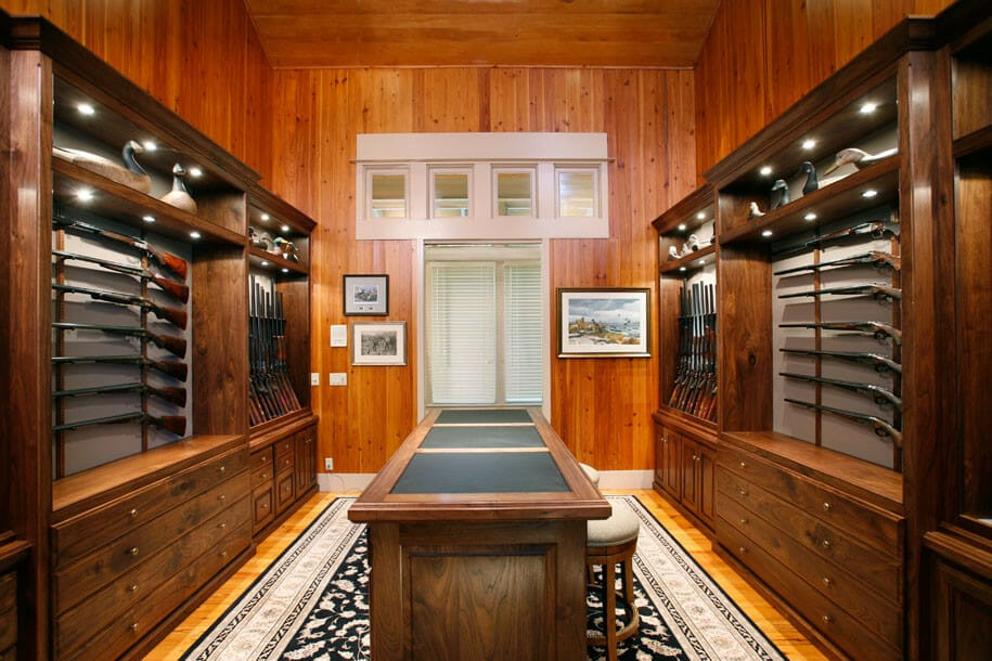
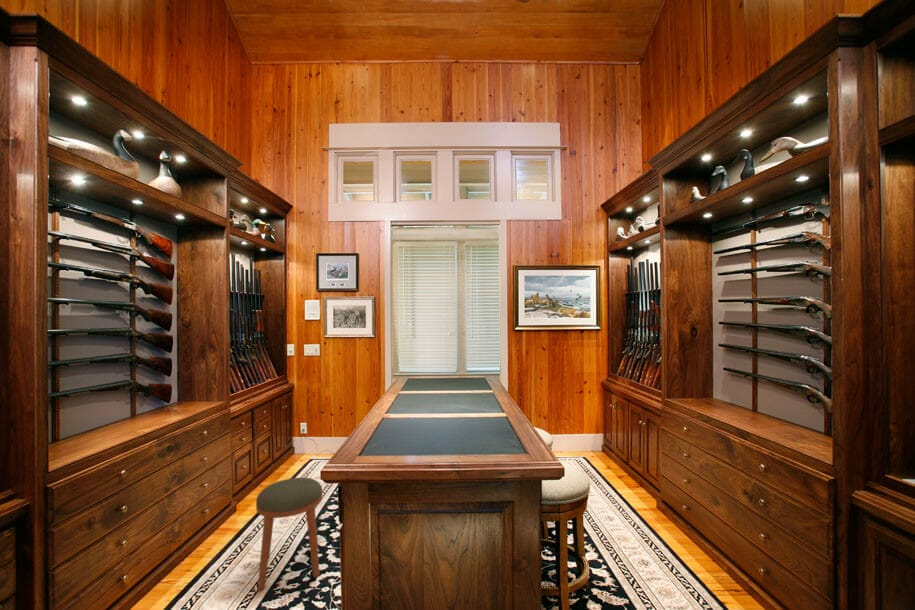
+ stool [255,476,324,592]
